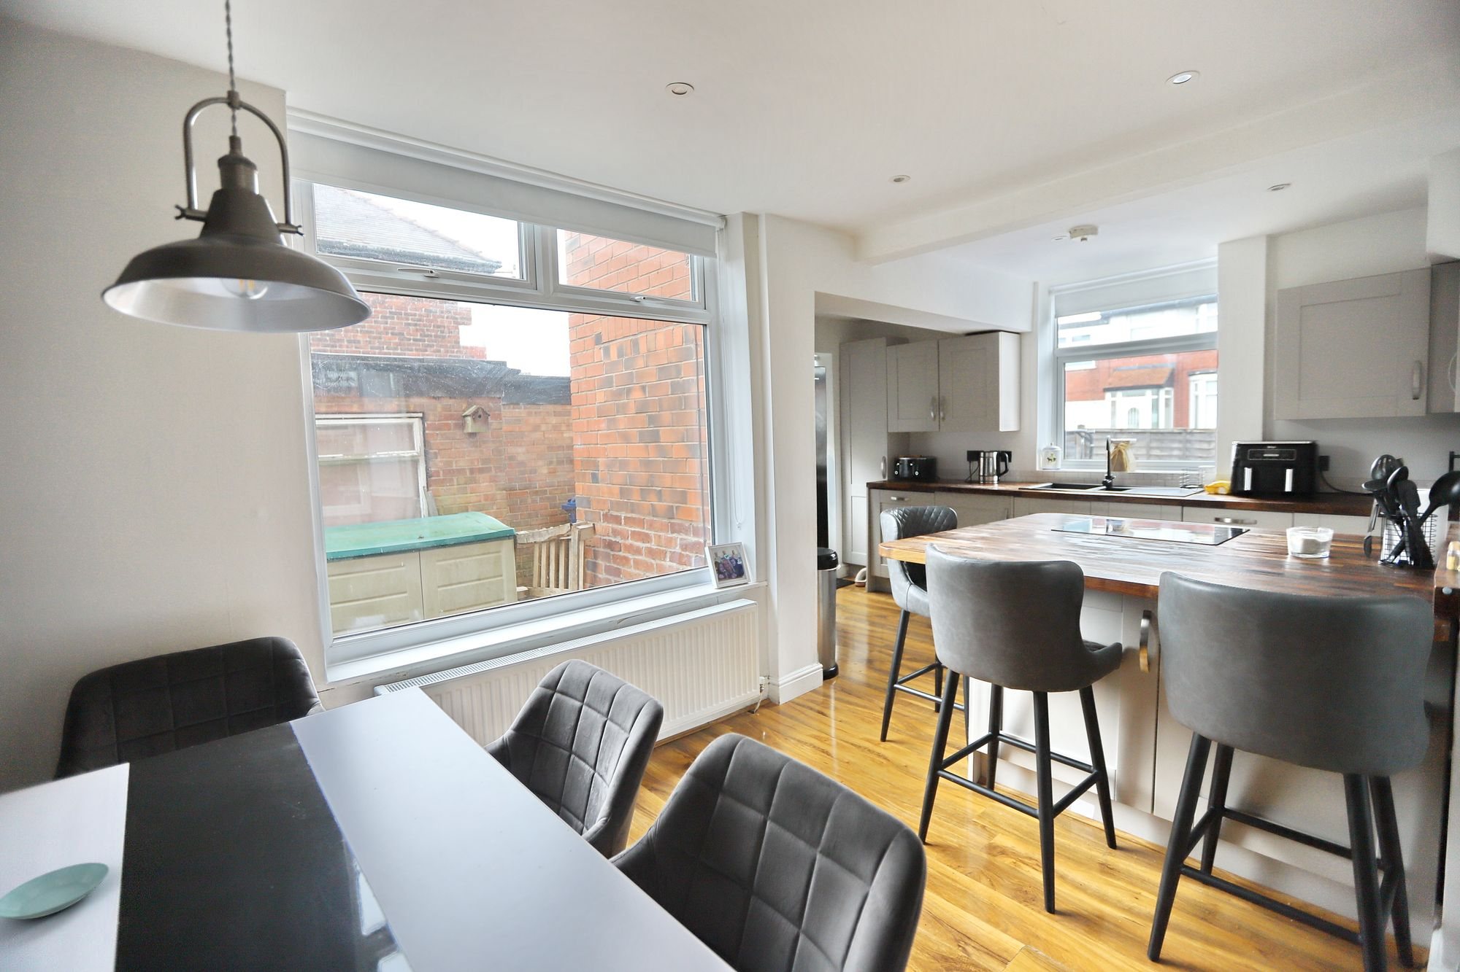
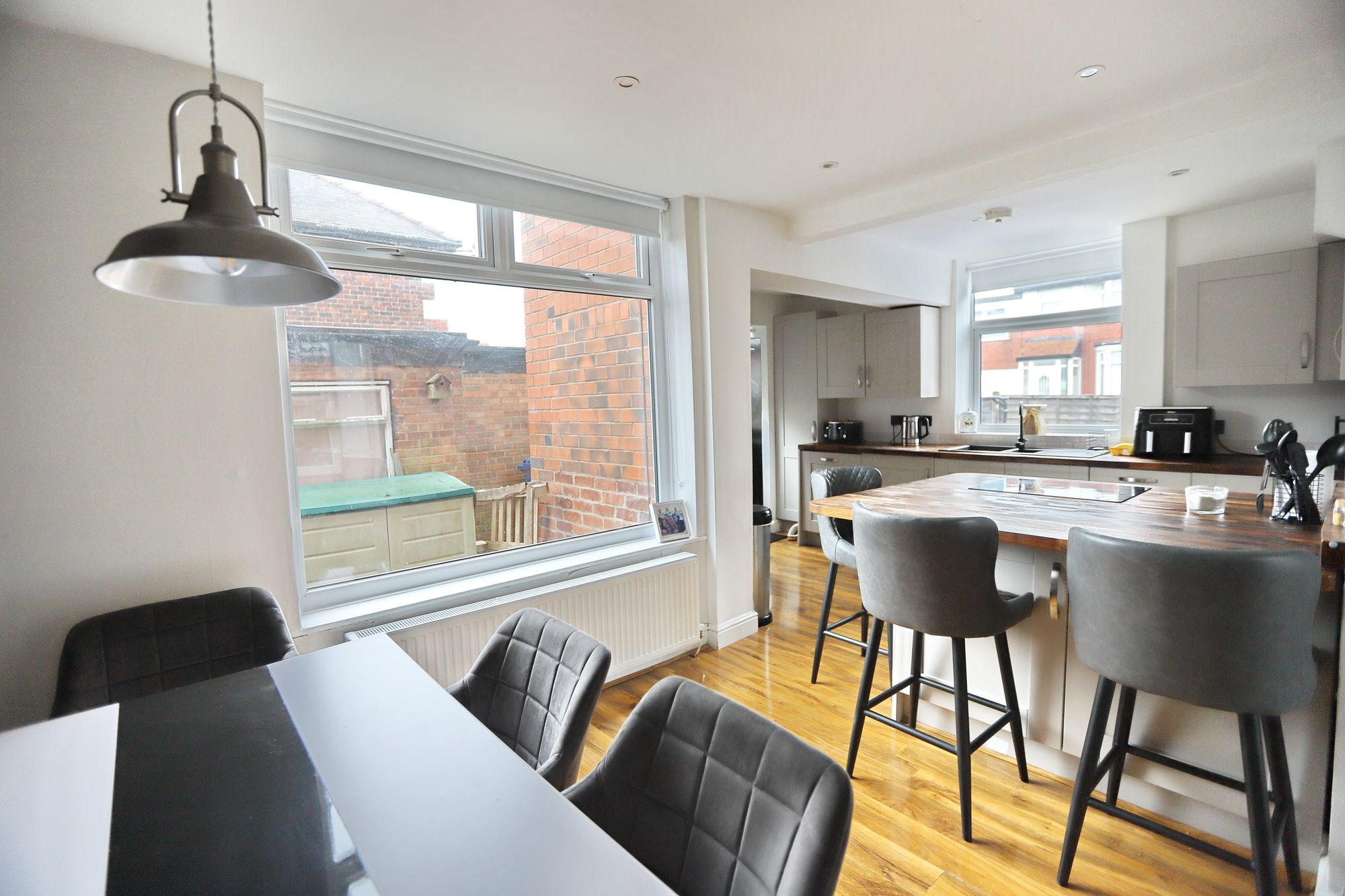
- saucer [0,862,111,920]
